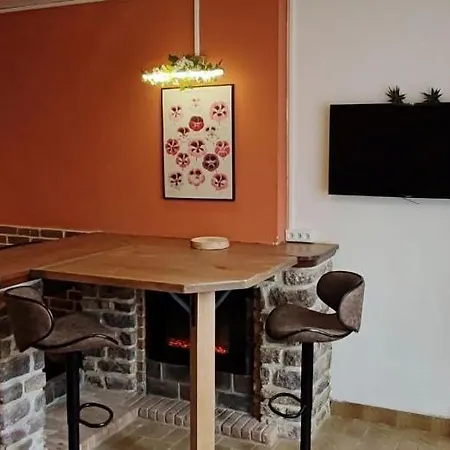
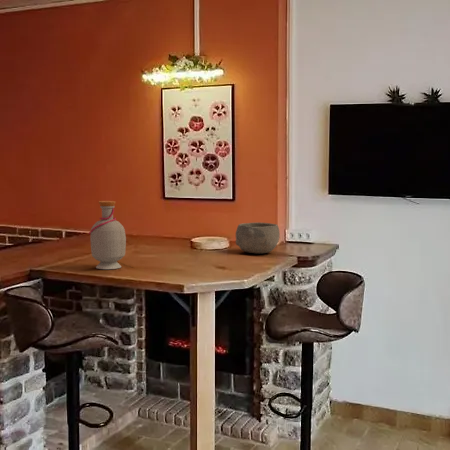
+ bowl [234,221,281,254]
+ bottle [87,200,127,270]
